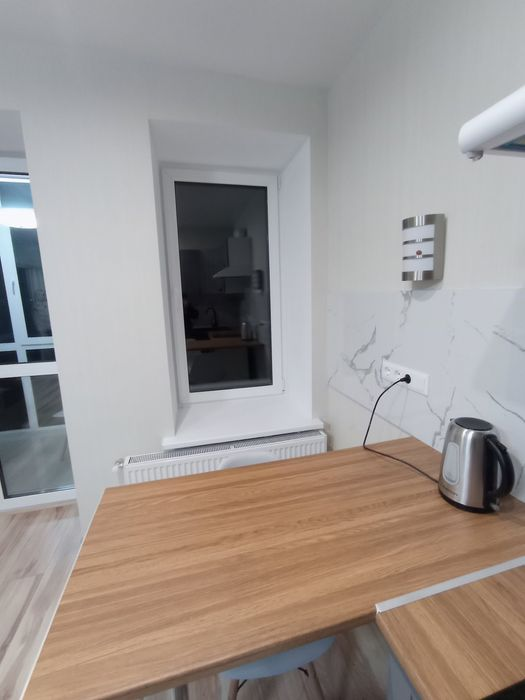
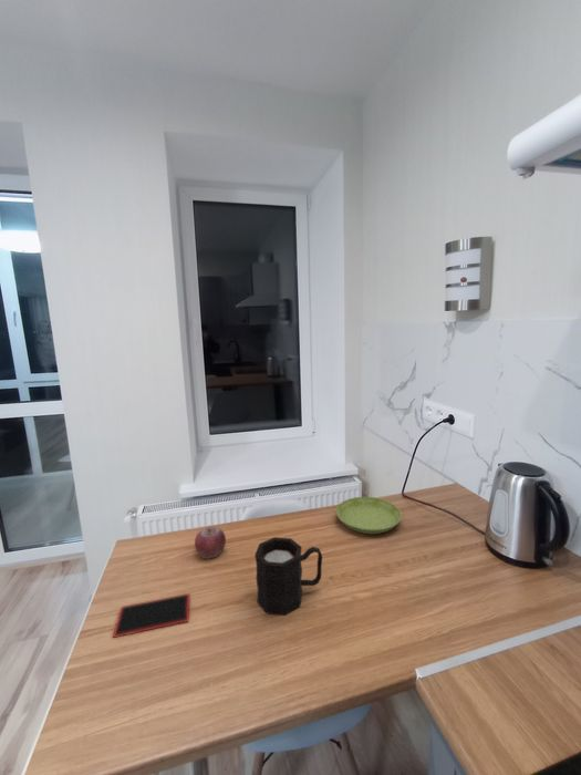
+ smartphone [112,592,191,639]
+ saucer [335,496,403,535]
+ fruit [194,526,227,560]
+ mug [253,536,323,617]
